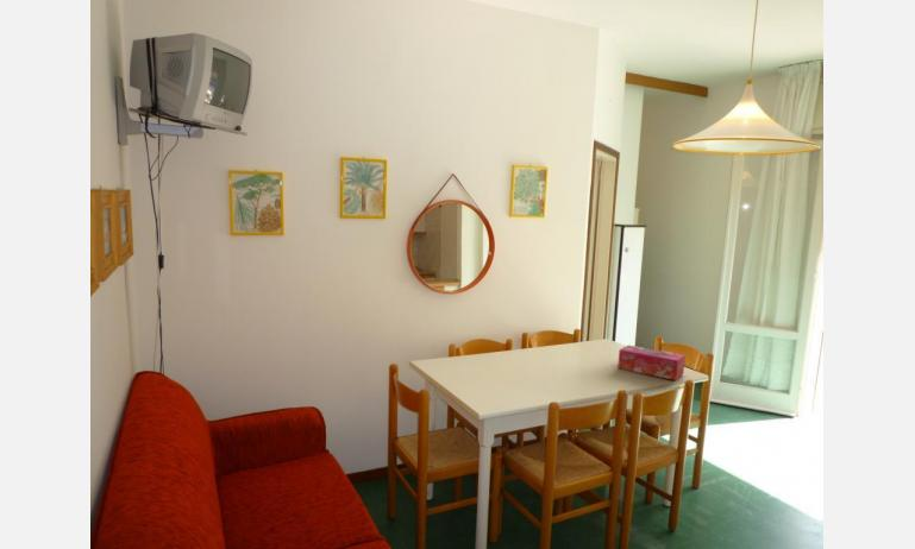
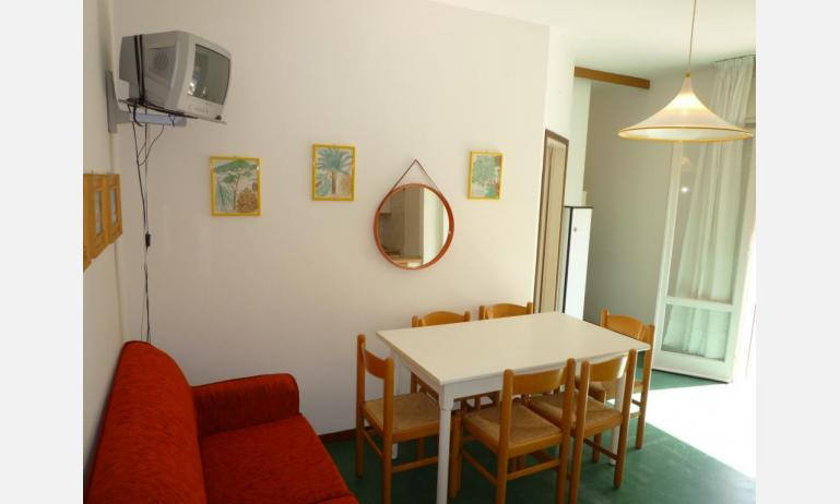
- tissue box [616,343,687,381]
